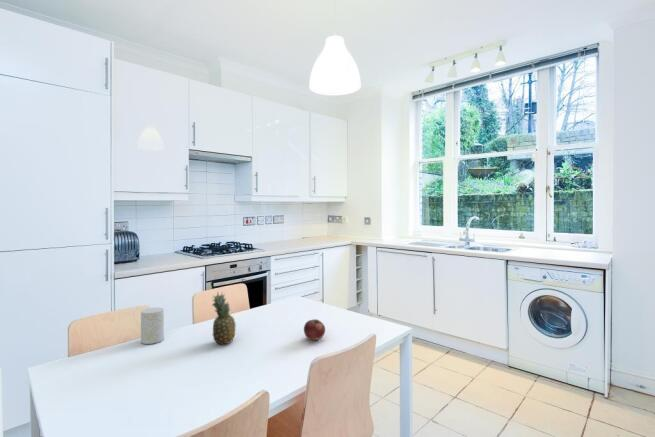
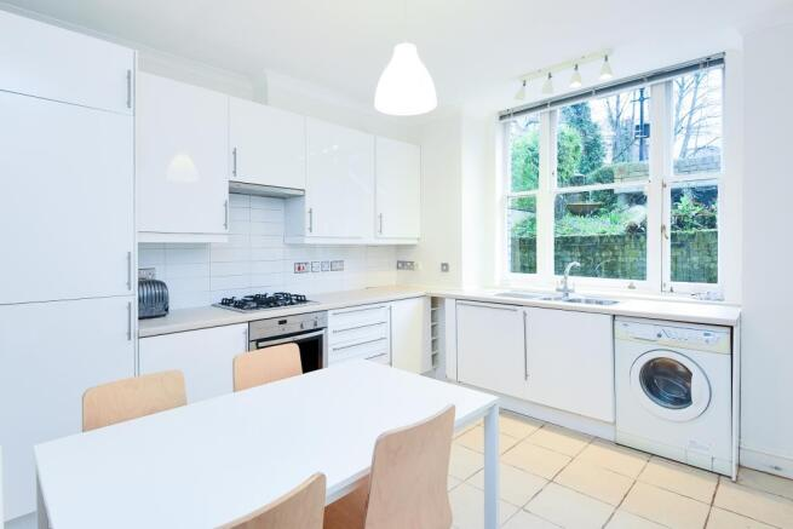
- cup [140,307,165,345]
- fruit [211,292,237,346]
- fruit [303,318,326,341]
